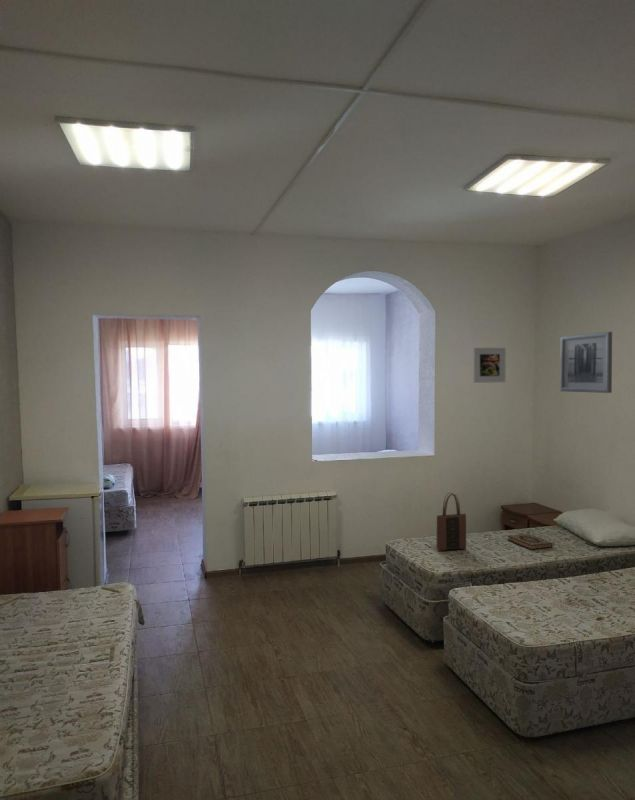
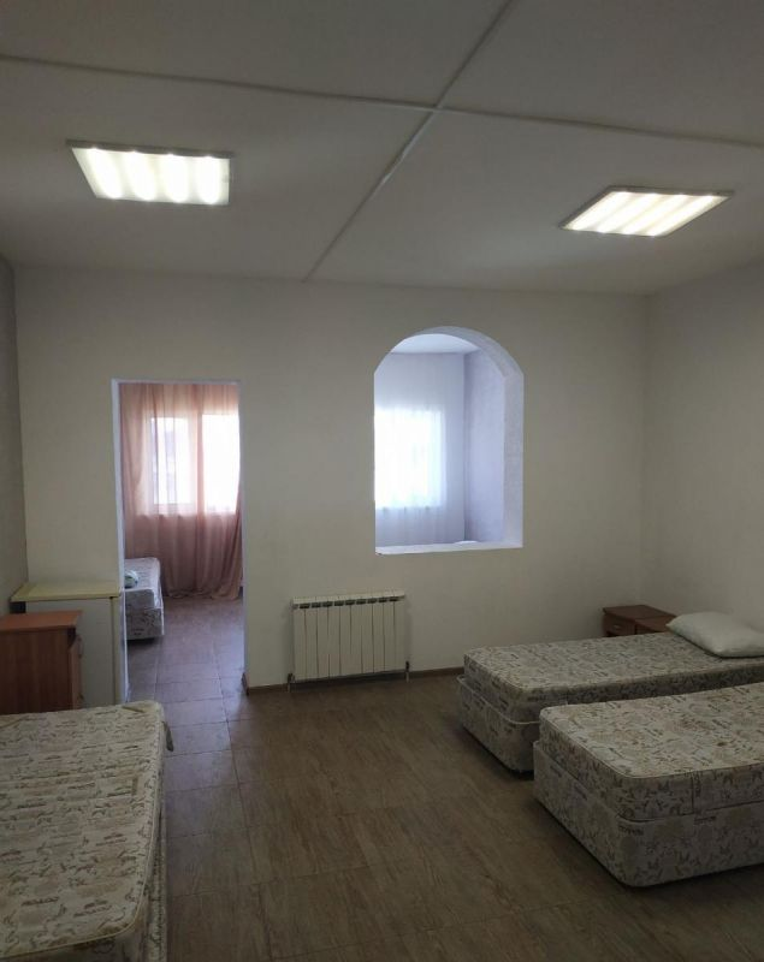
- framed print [472,347,506,384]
- tote bag [436,492,467,552]
- hardback book [506,533,554,551]
- wall art [559,331,613,394]
